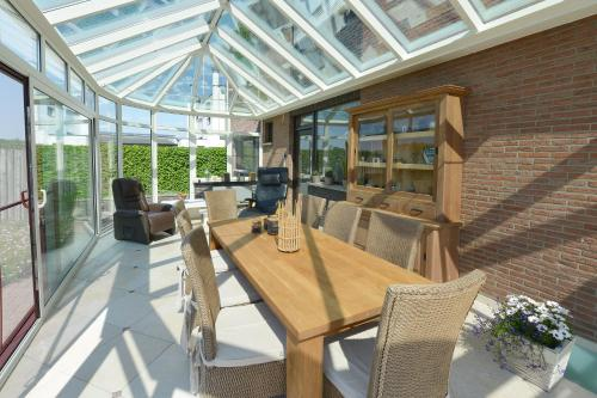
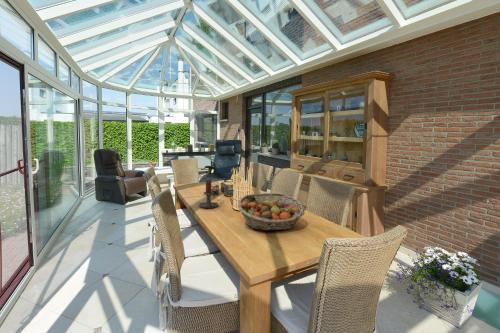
+ candle holder [198,179,225,209]
+ fruit basket [237,192,305,232]
